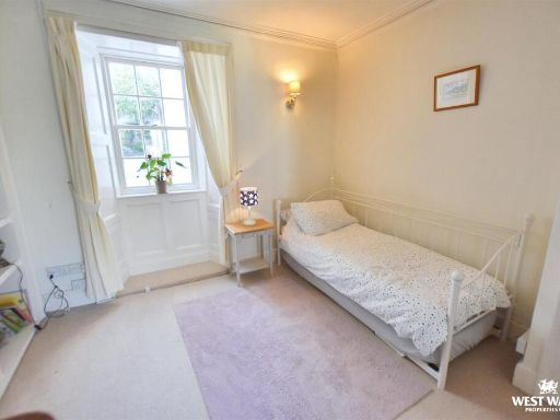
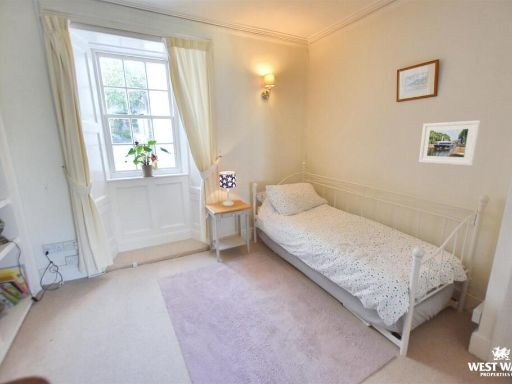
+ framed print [418,119,482,167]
